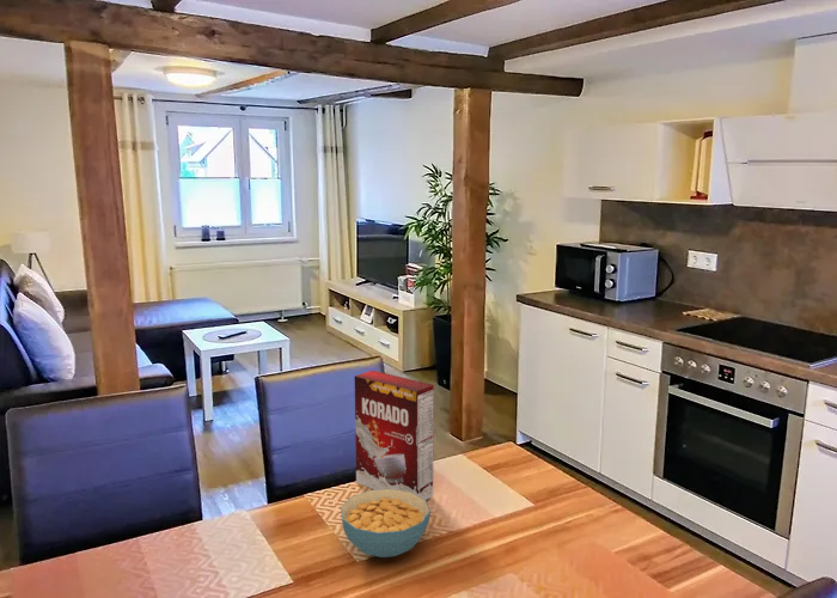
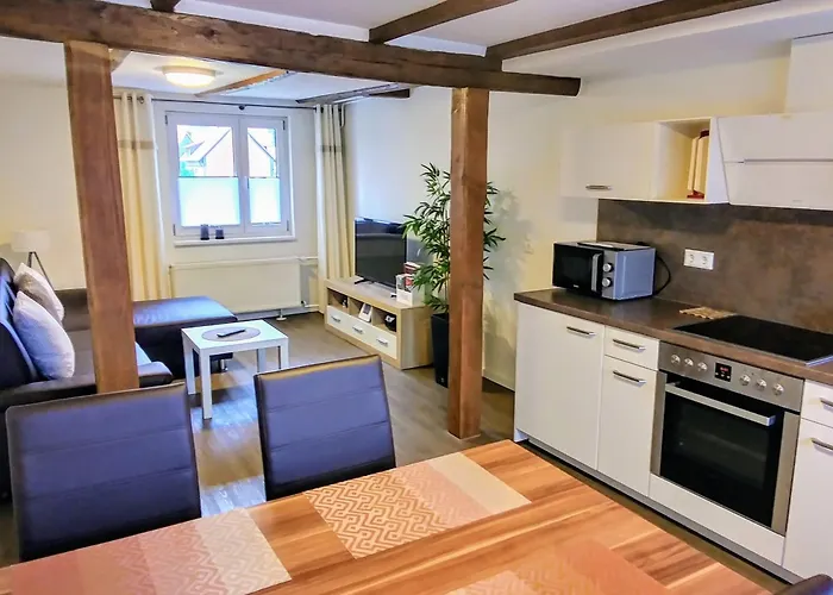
- cereal bowl [340,489,432,559]
- cereal box [354,370,435,501]
